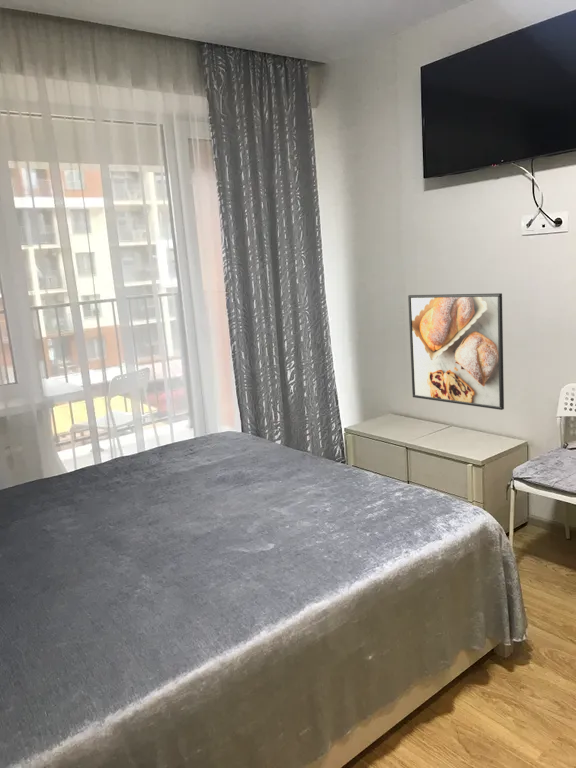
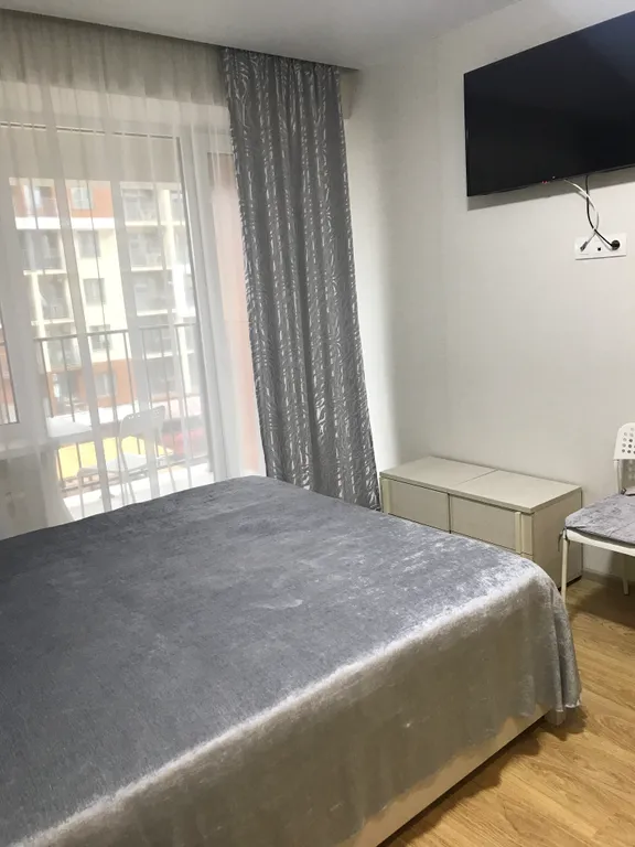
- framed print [407,292,505,411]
